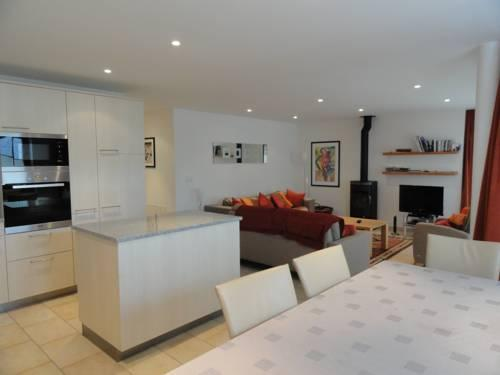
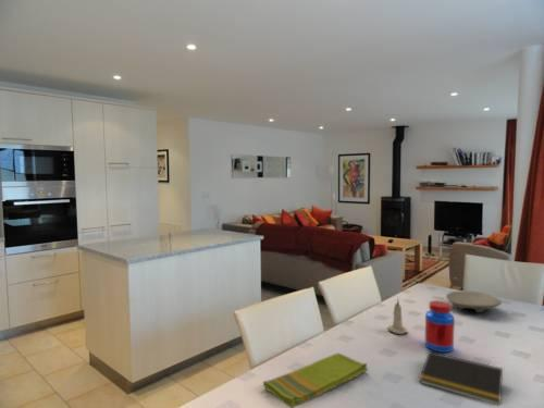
+ jar [424,299,456,354]
+ candle [386,297,408,335]
+ dish towel [262,353,369,408]
+ bowl [445,290,503,313]
+ notepad [418,350,504,407]
